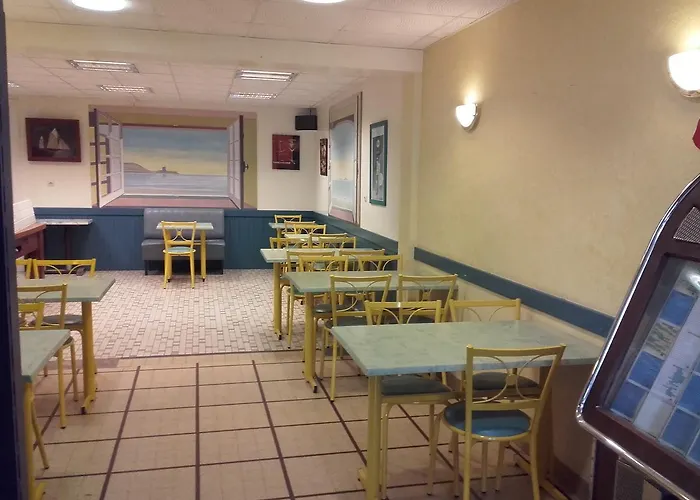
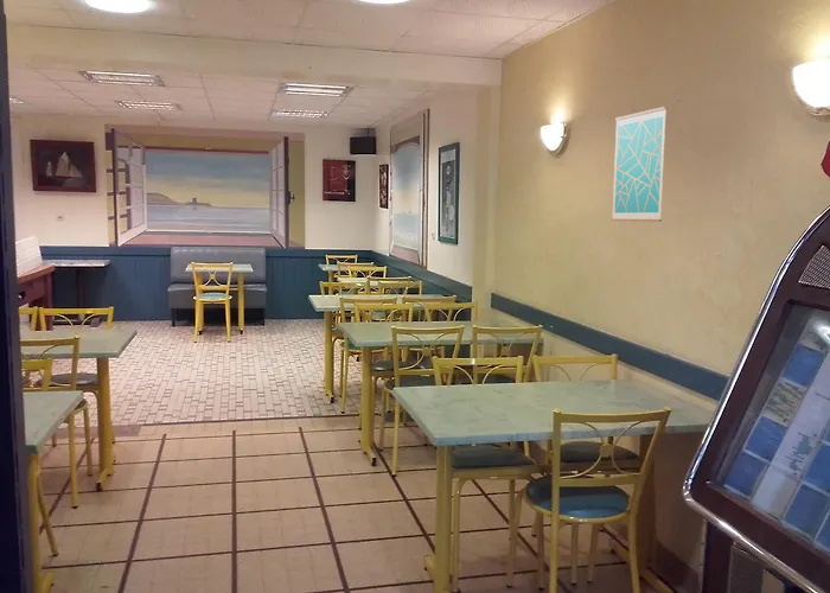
+ wall art [611,106,669,223]
